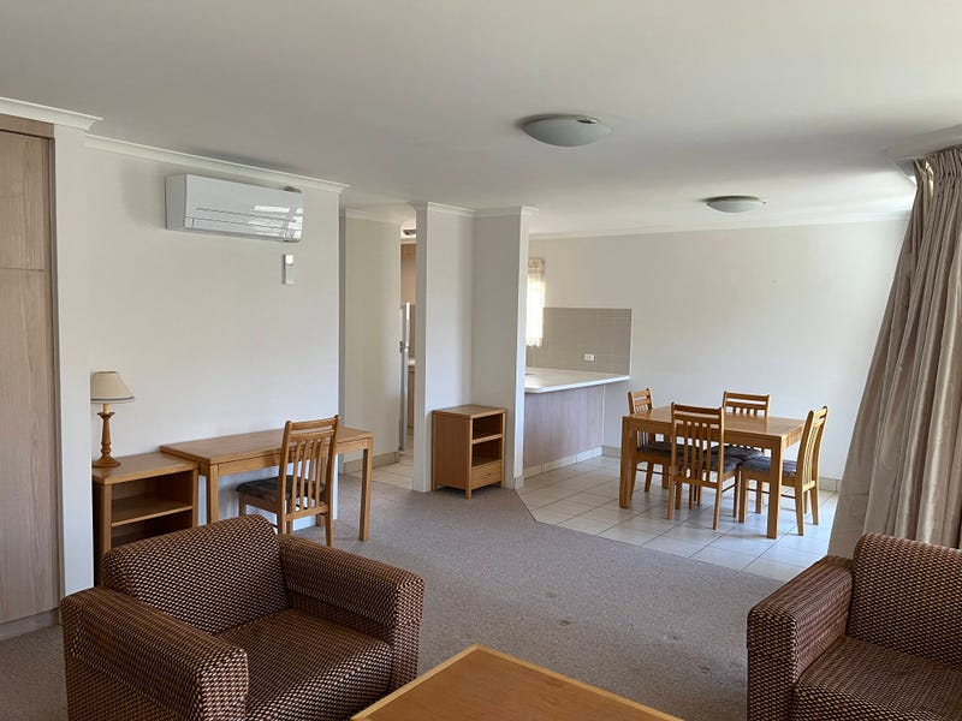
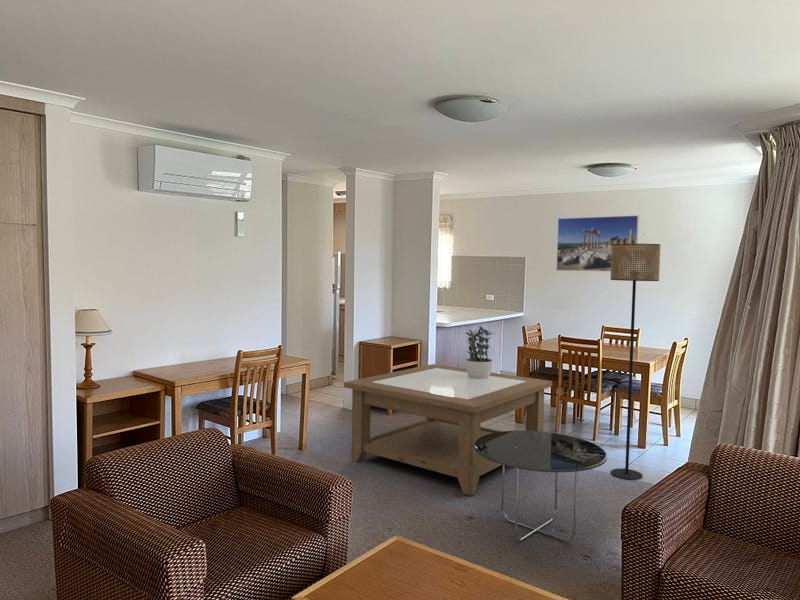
+ floor lamp [610,243,662,481]
+ potted plant [464,325,494,379]
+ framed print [555,214,640,273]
+ side table [474,429,608,542]
+ coffee table [343,363,553,496]
